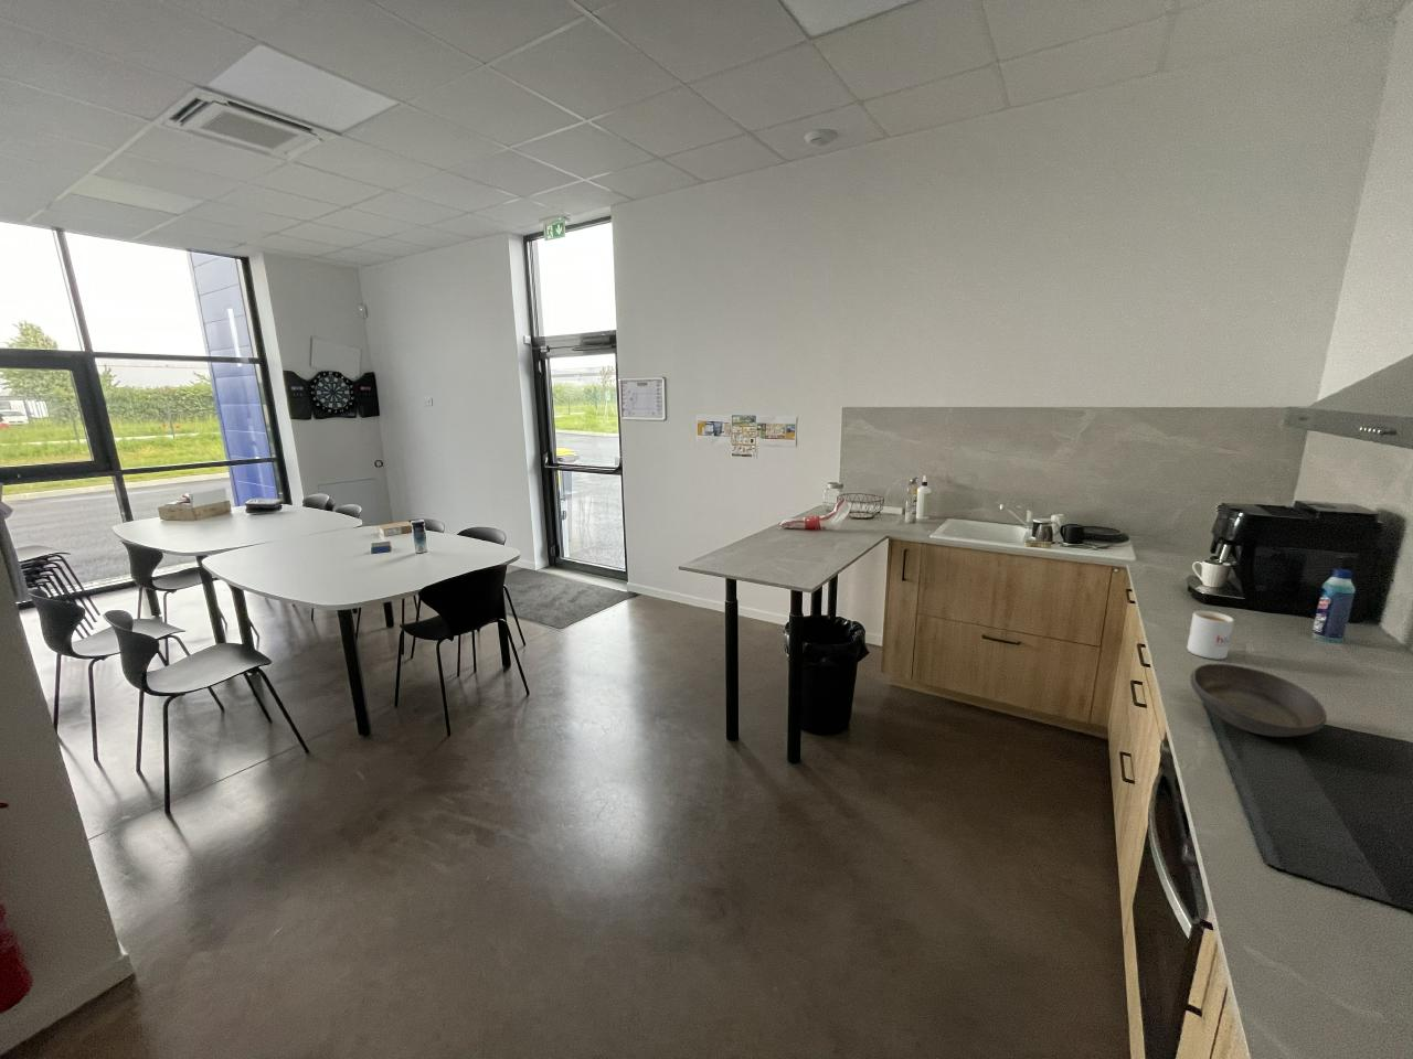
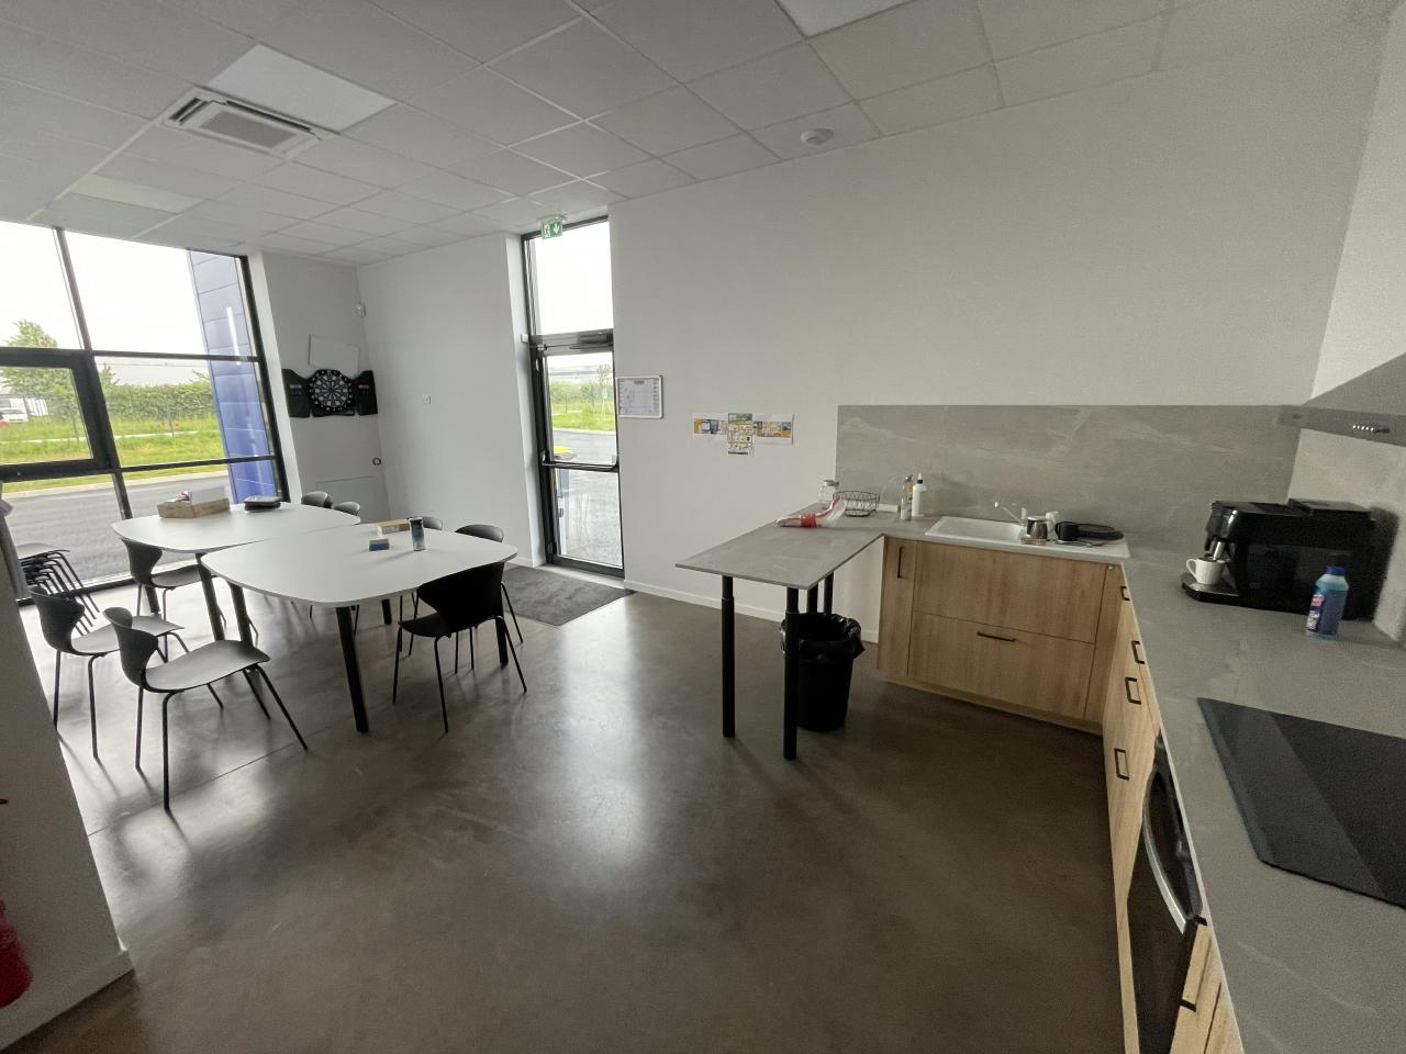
- mug [1186,610,1235,661]
- bowl [1189,663,1328,738]
